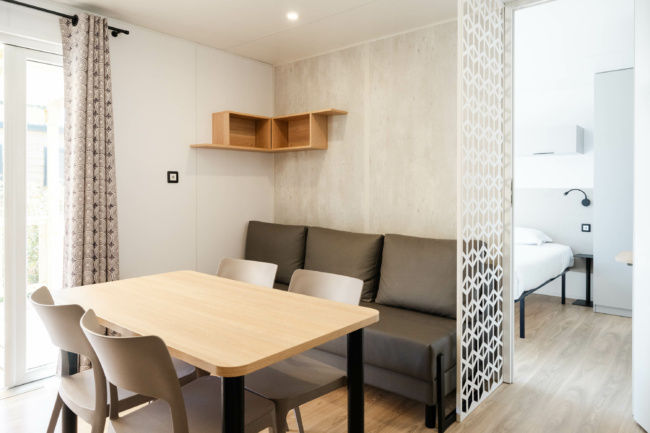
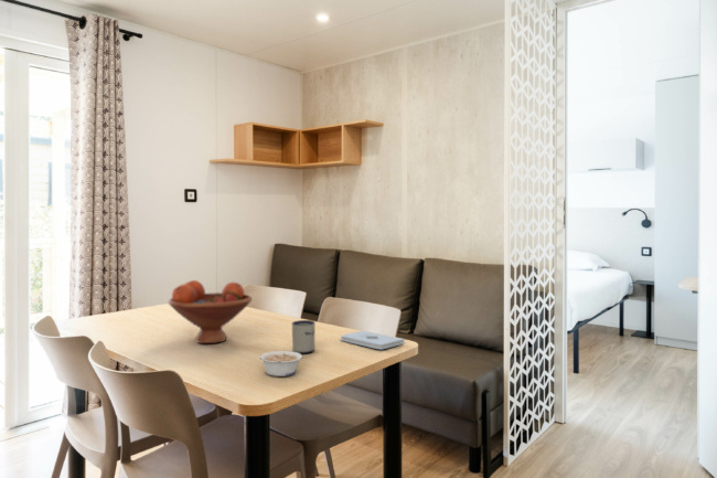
+ notepad [340,330,405,350]
+ legume [258,350,303,378]
+ mug [291,319,317,354]
+ fruit bowl [167,279,254,344]
